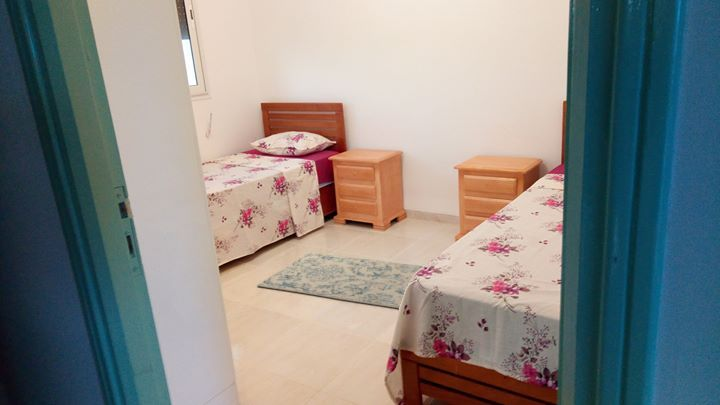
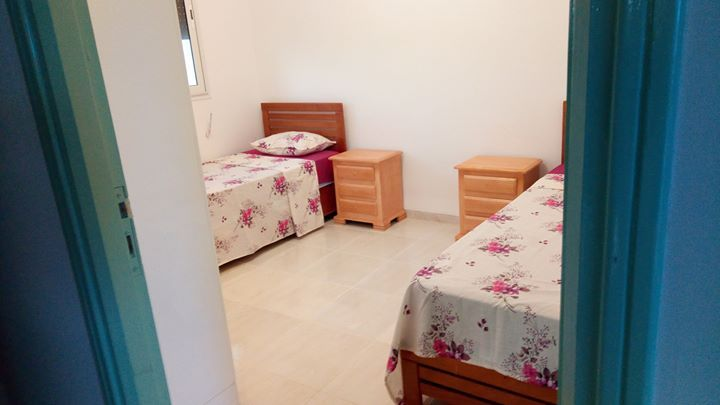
- rug [256,251,424,309]
